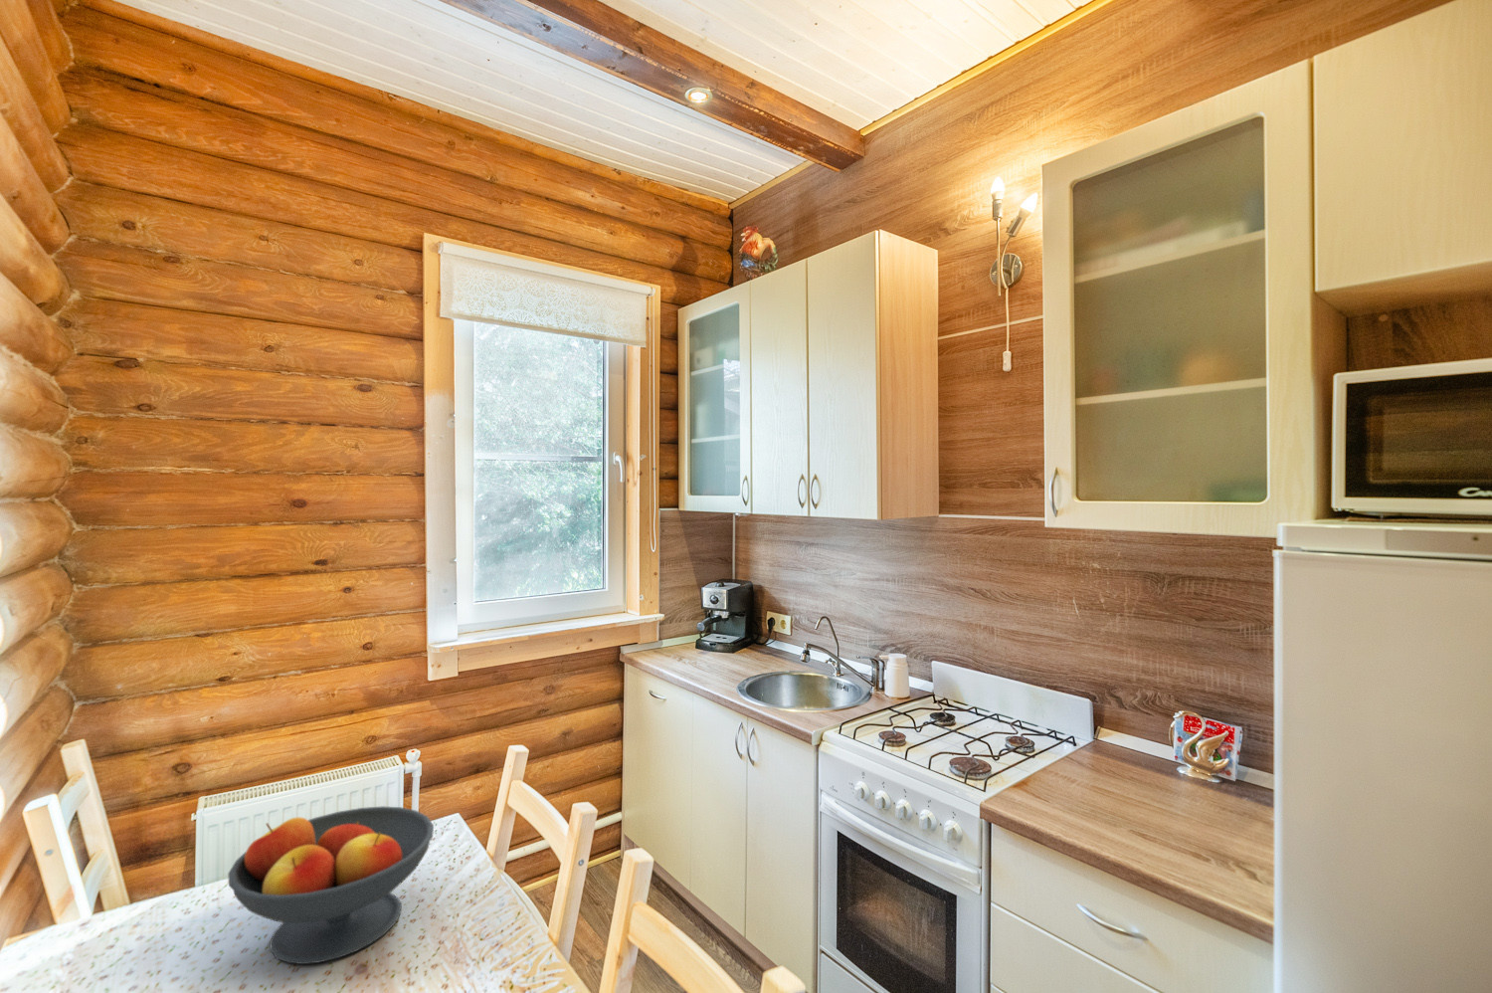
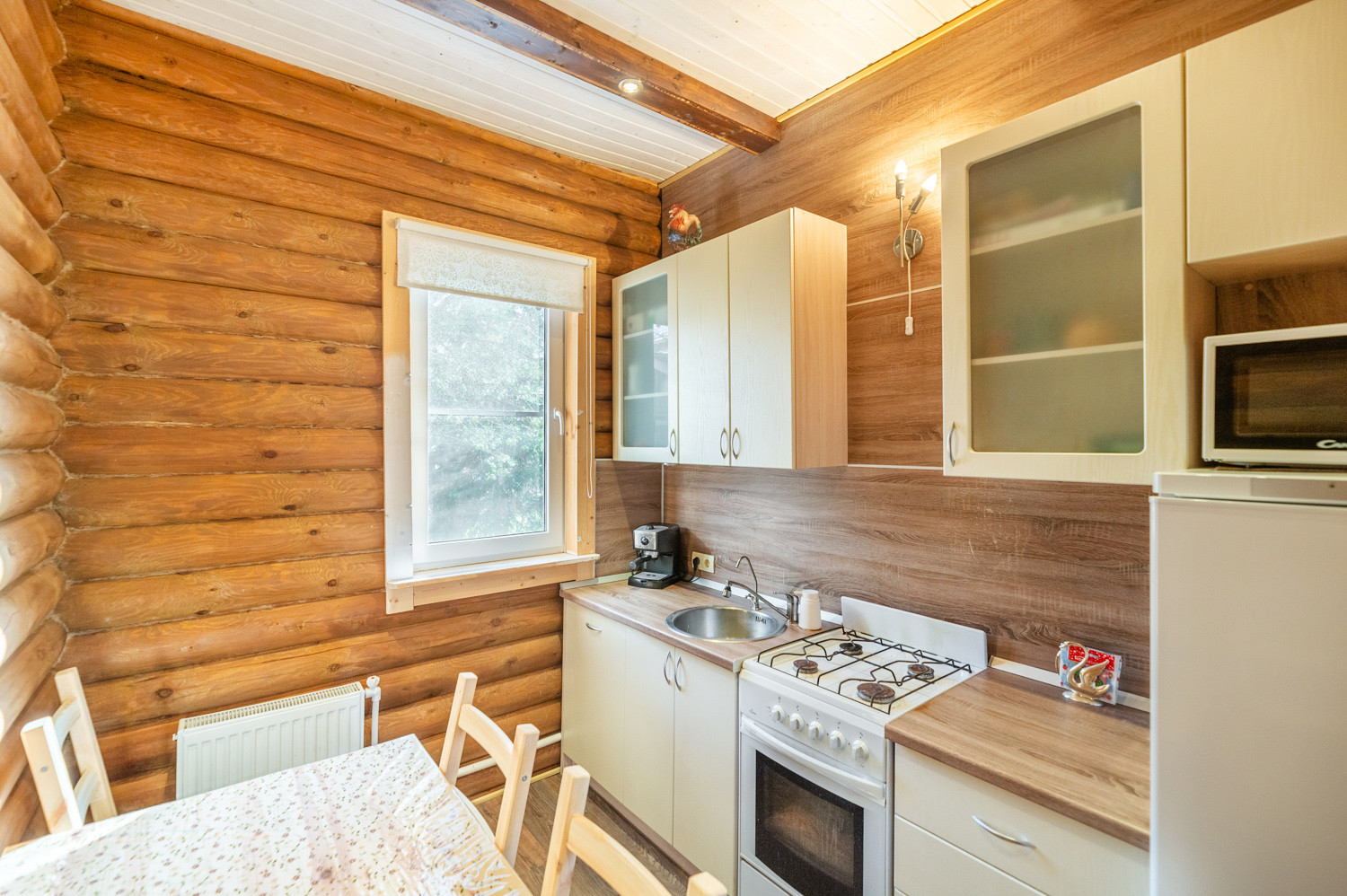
- fruit bowl [227,805,434,965]
